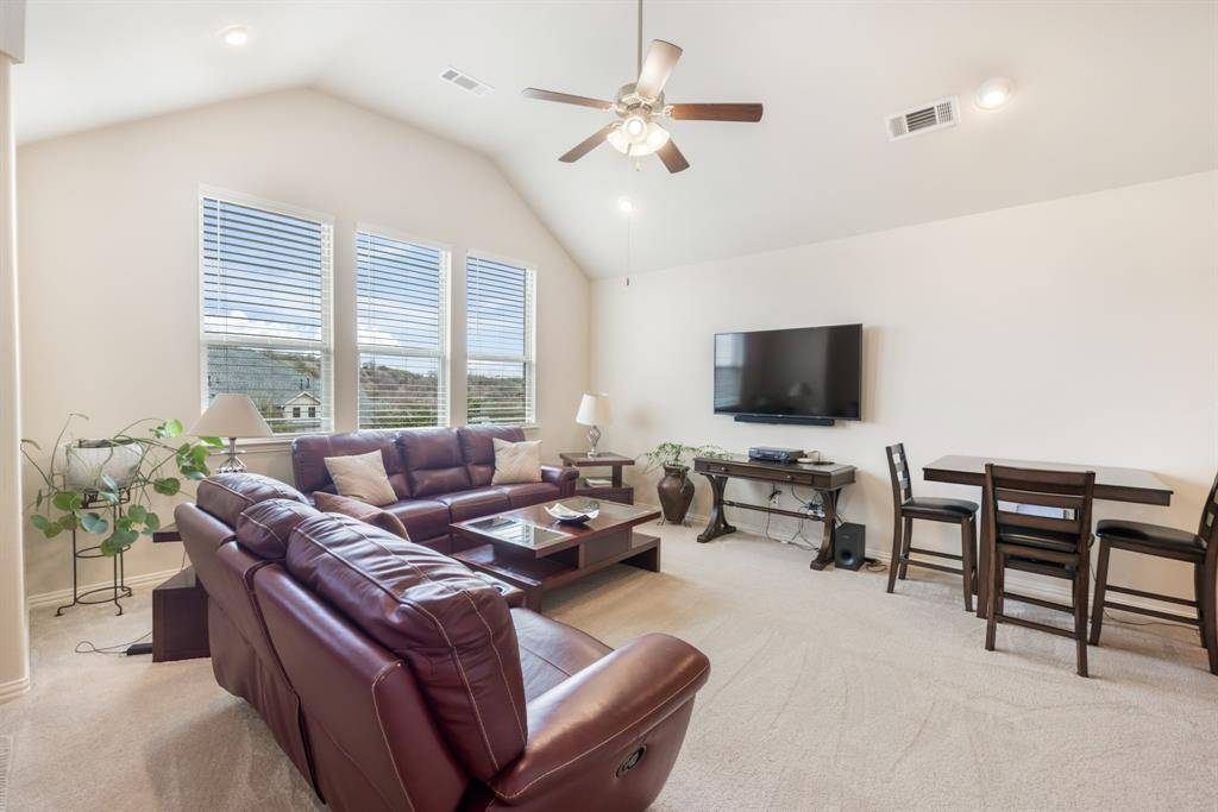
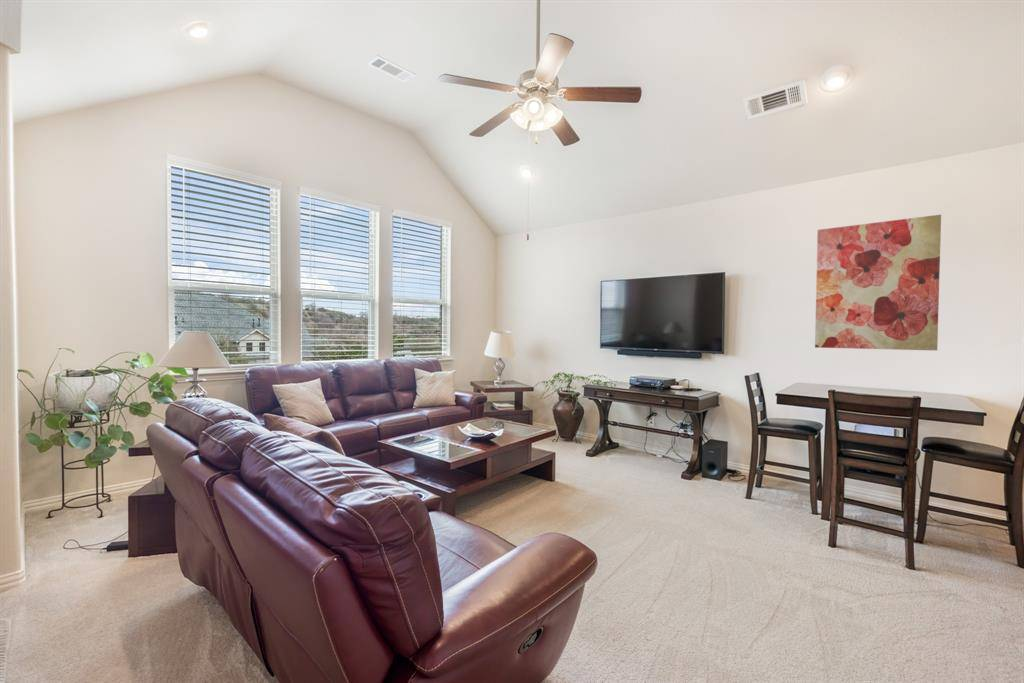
+ wall art [814,214,942,352]
